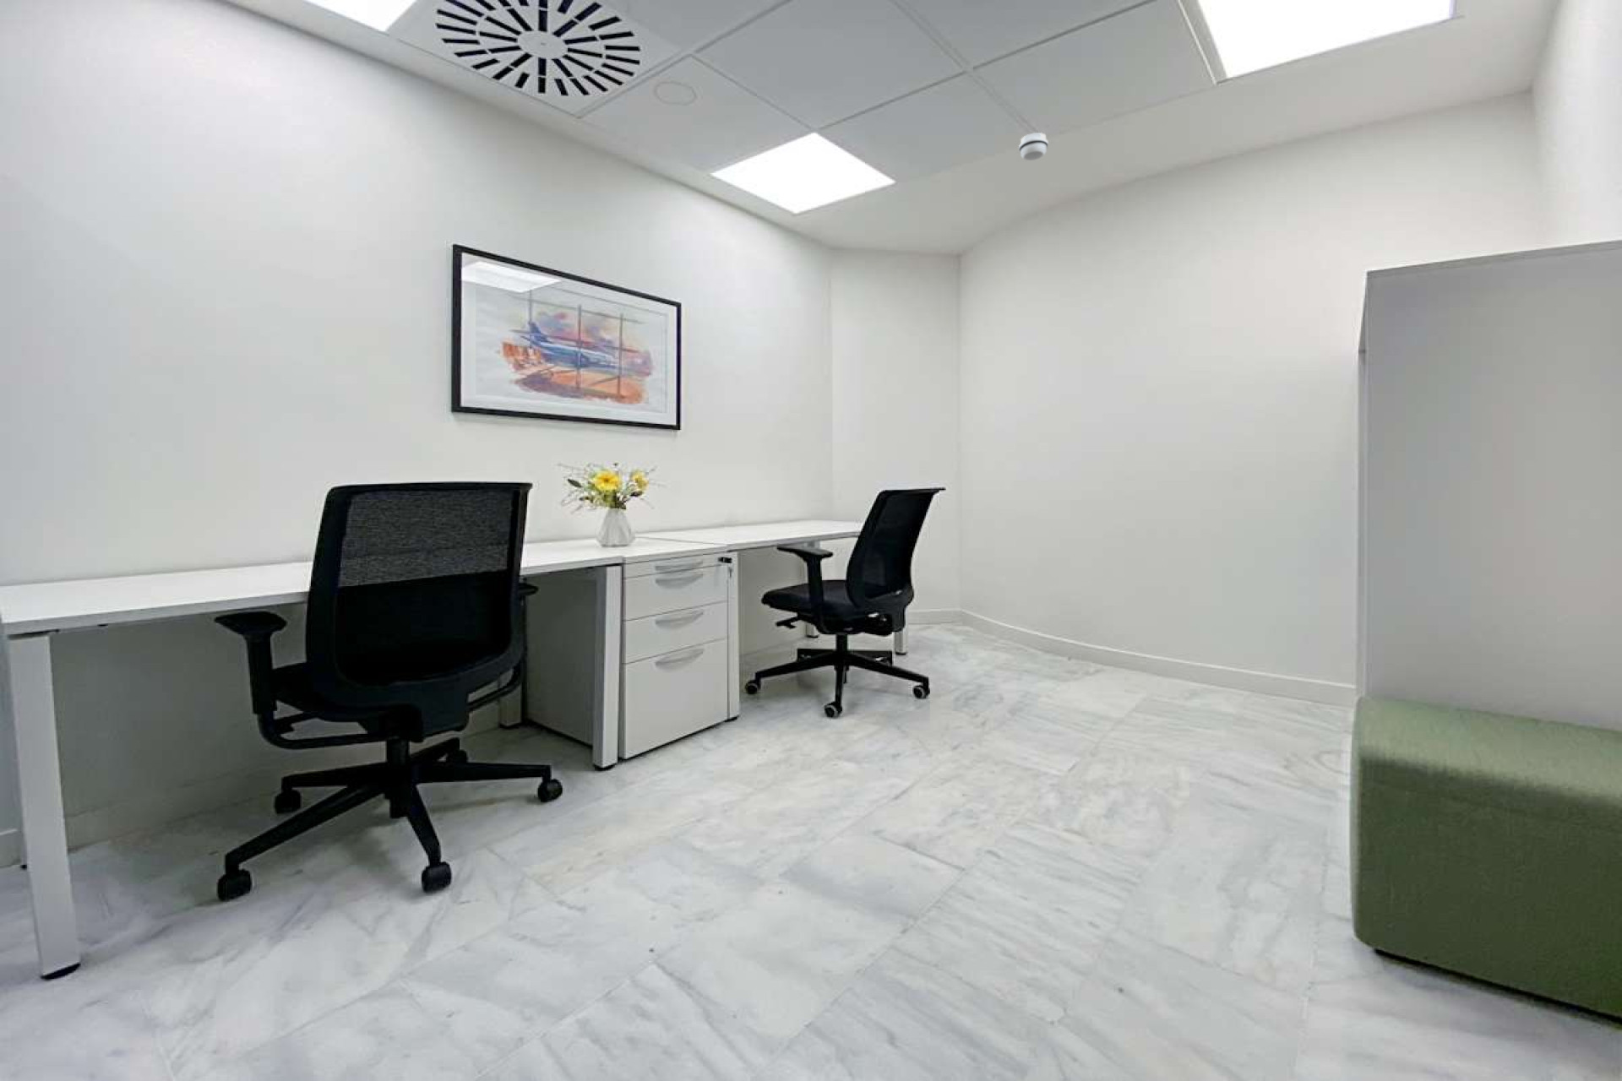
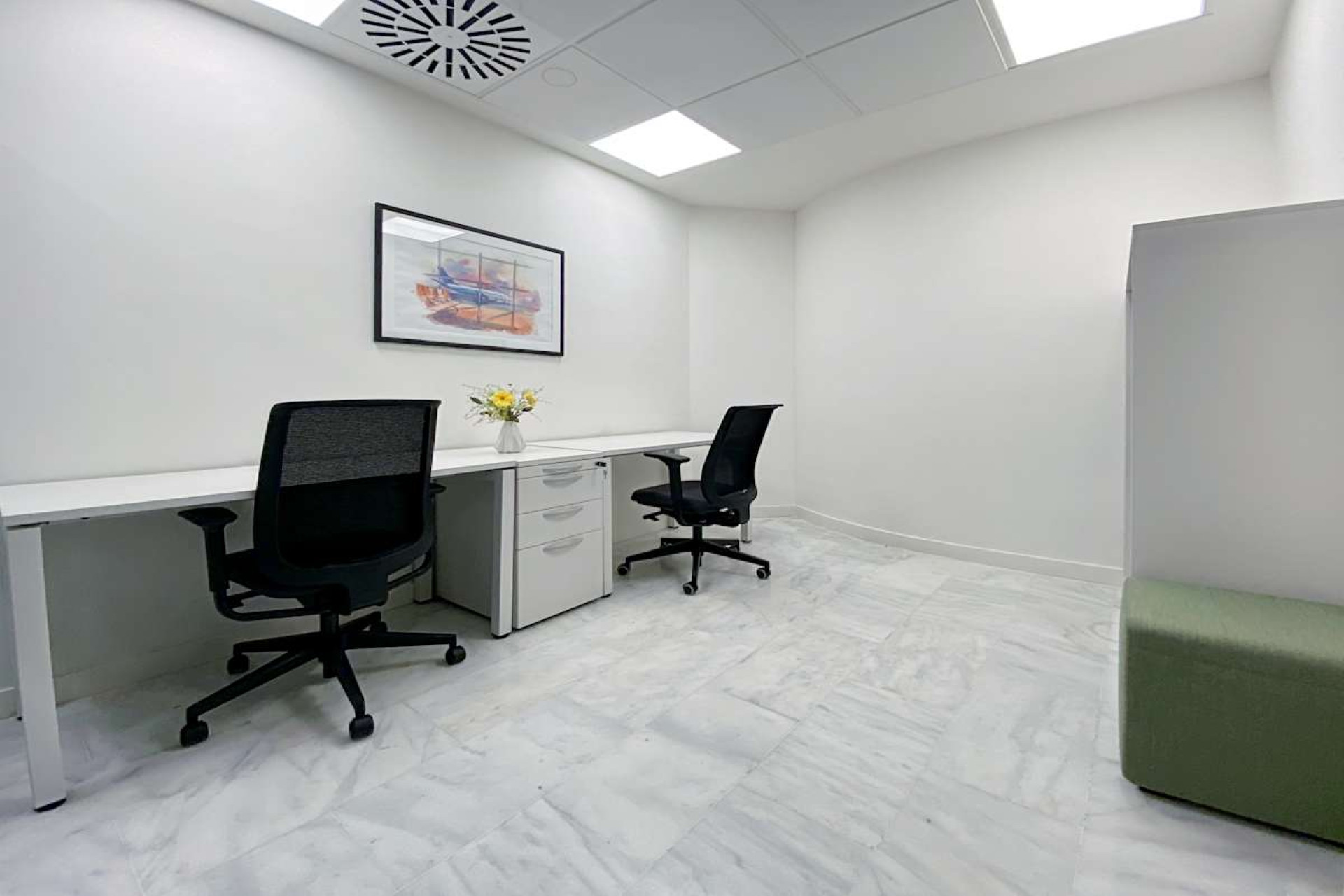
- smoke detector [1019,132,1049,162]
